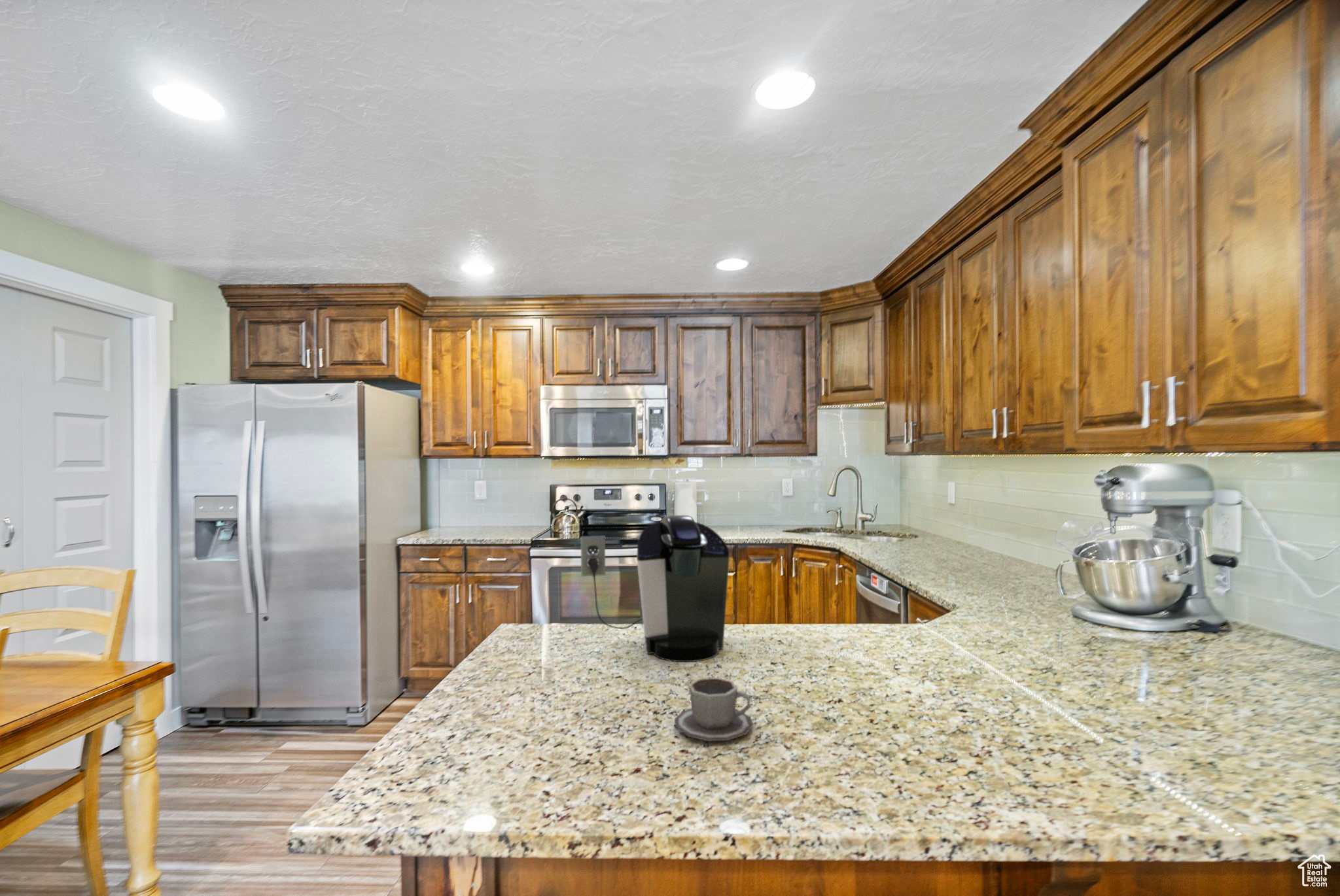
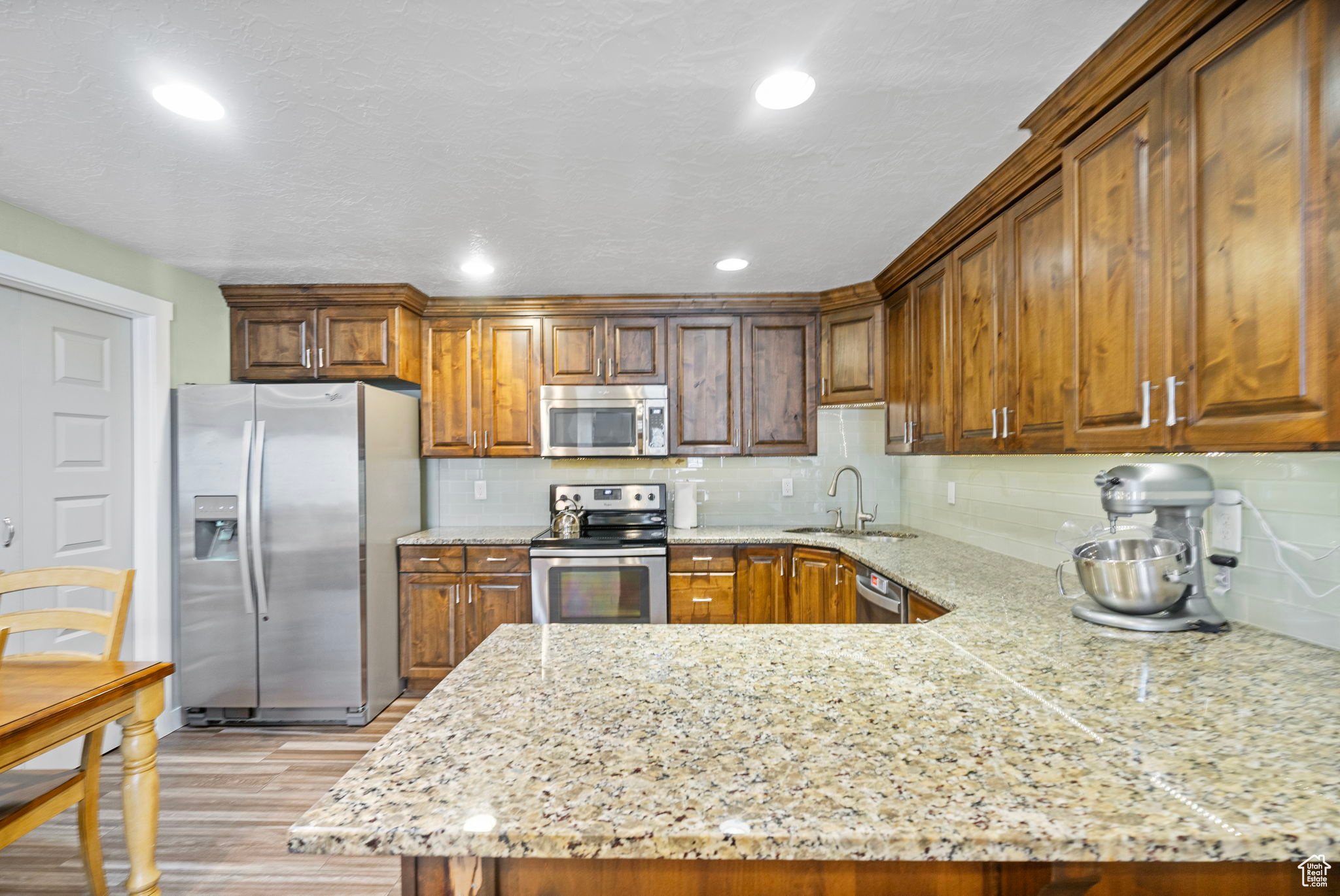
- coffee maker [580,515,730,663]
- cup [674,677,754,742]
